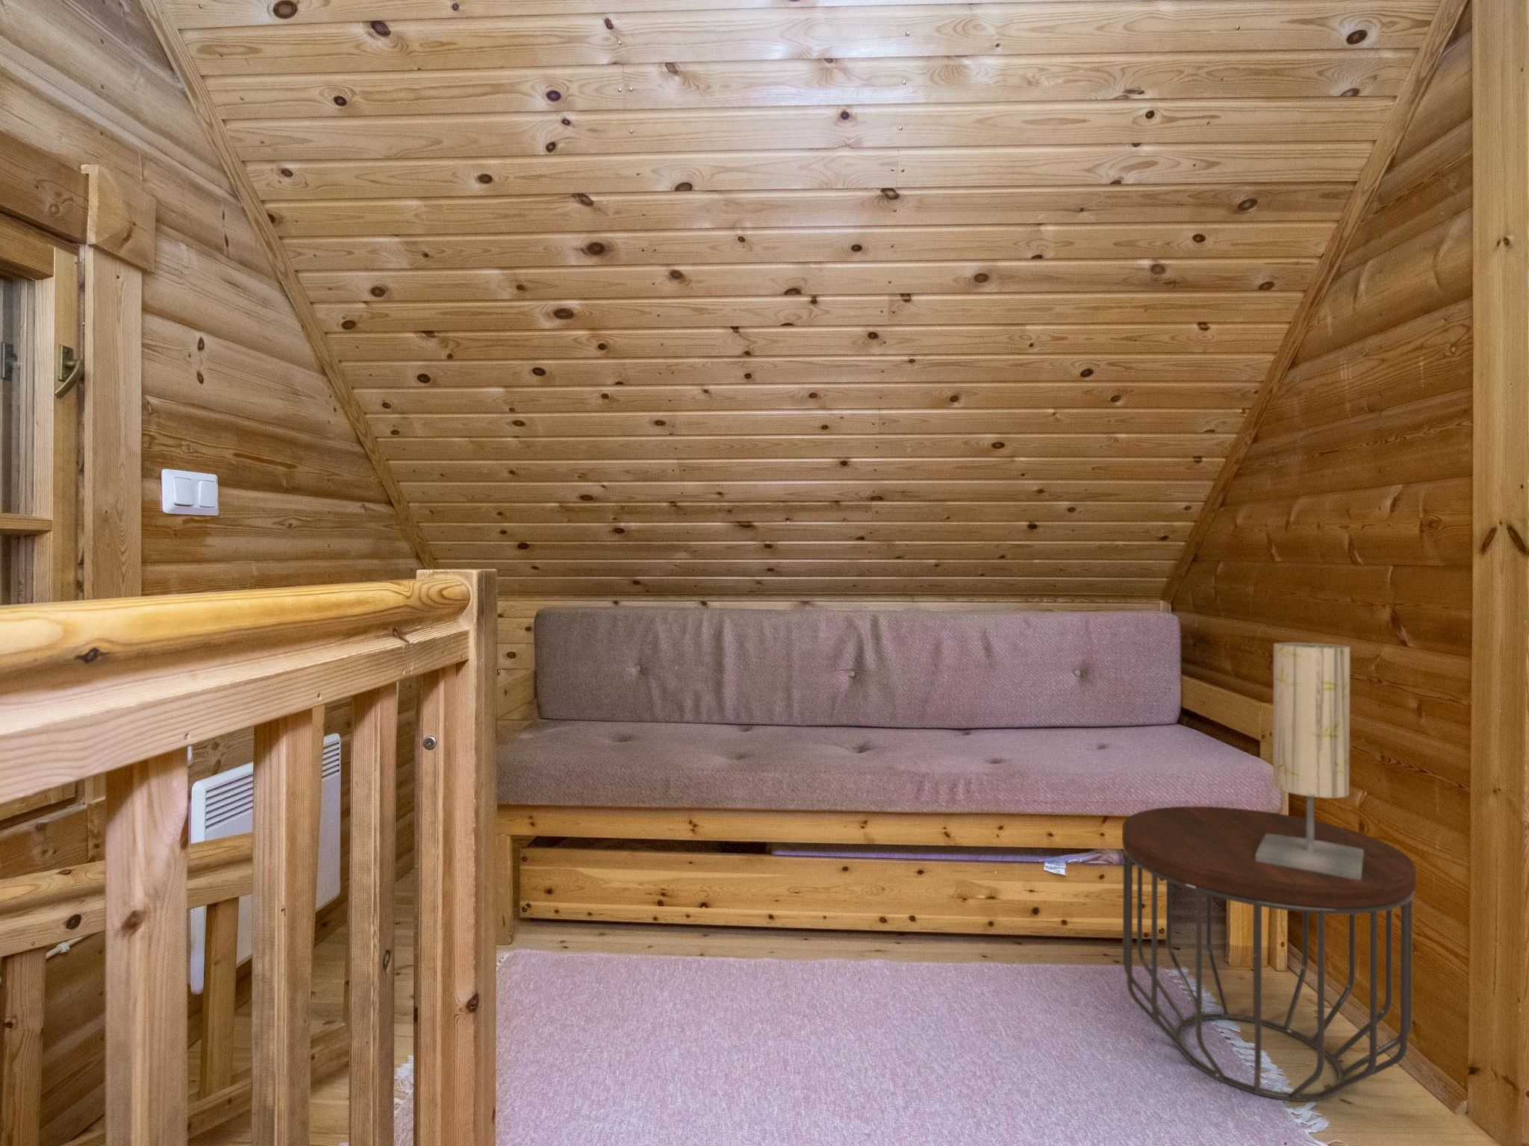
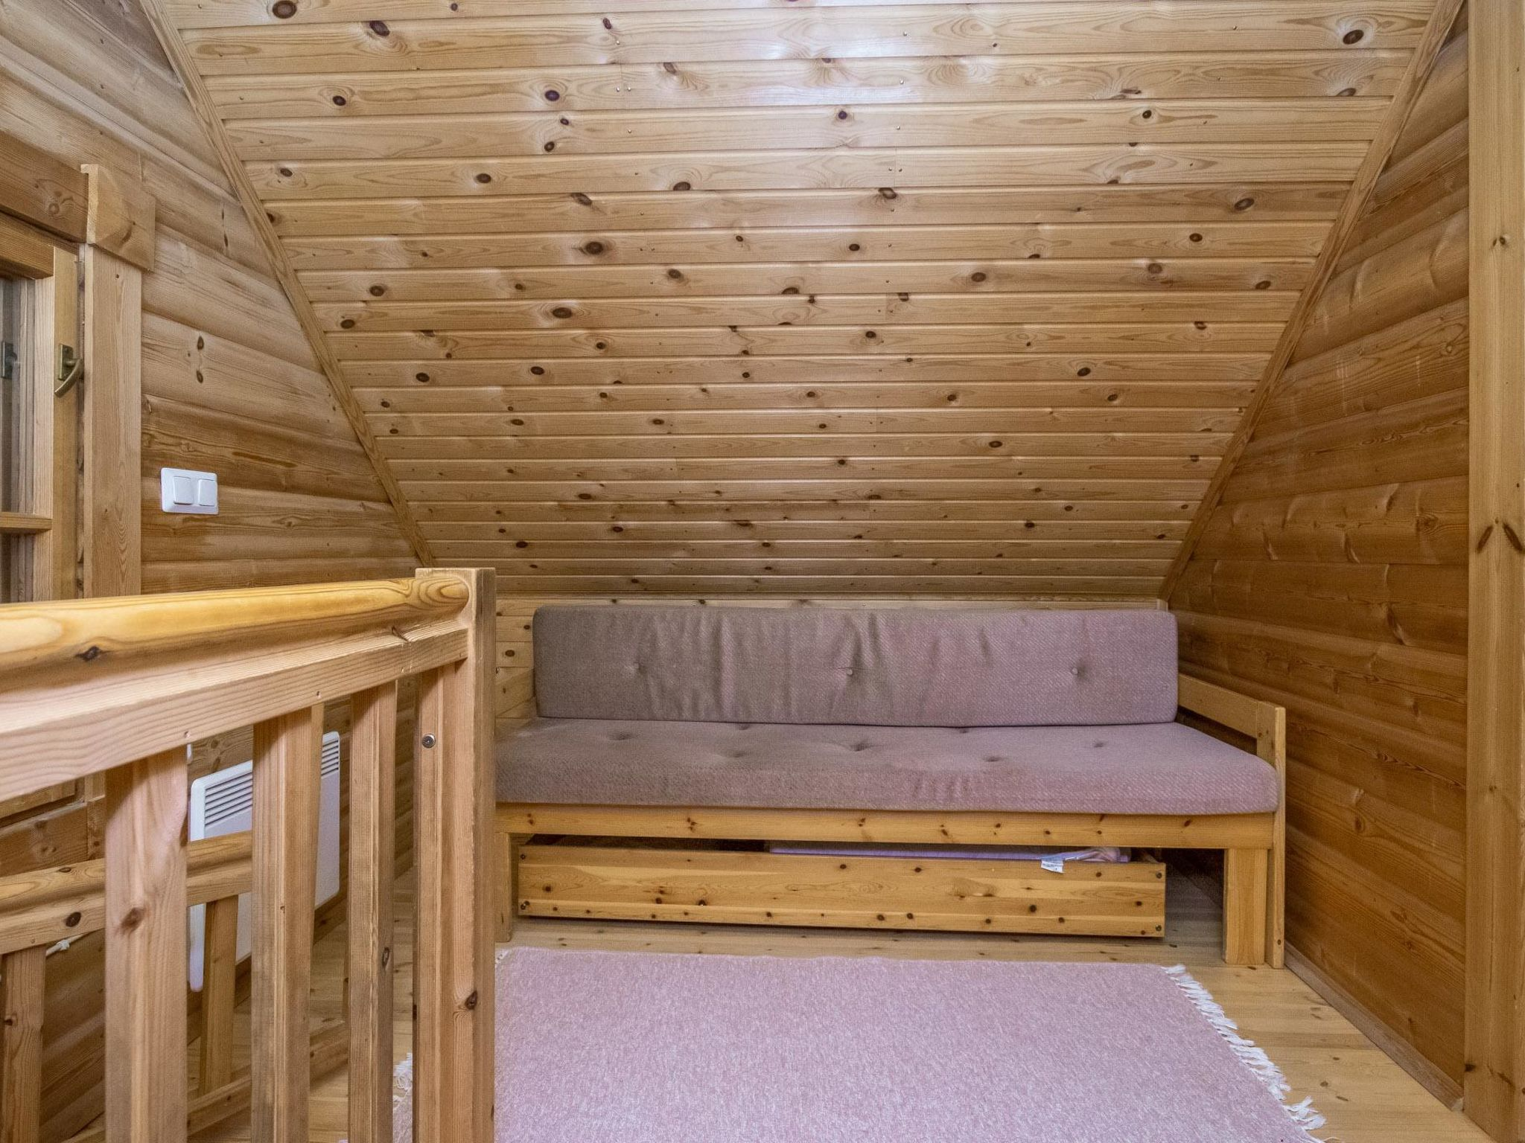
- table lamp [1256,643,1363,880]
- side table [1121,805,1416,1101]
